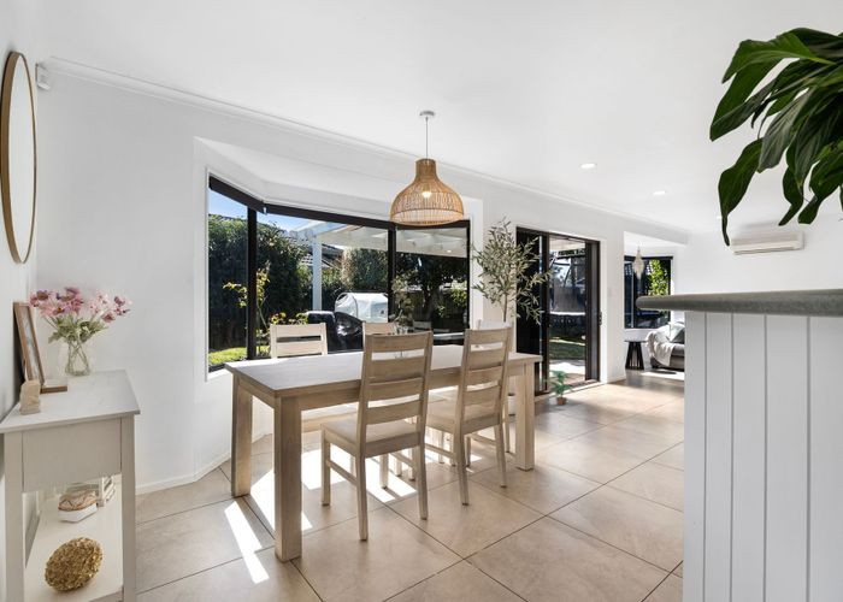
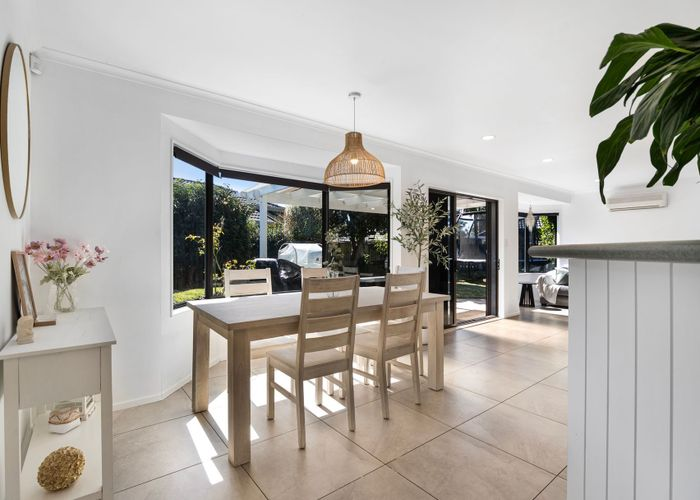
- potted plant [543,368,578,406]
